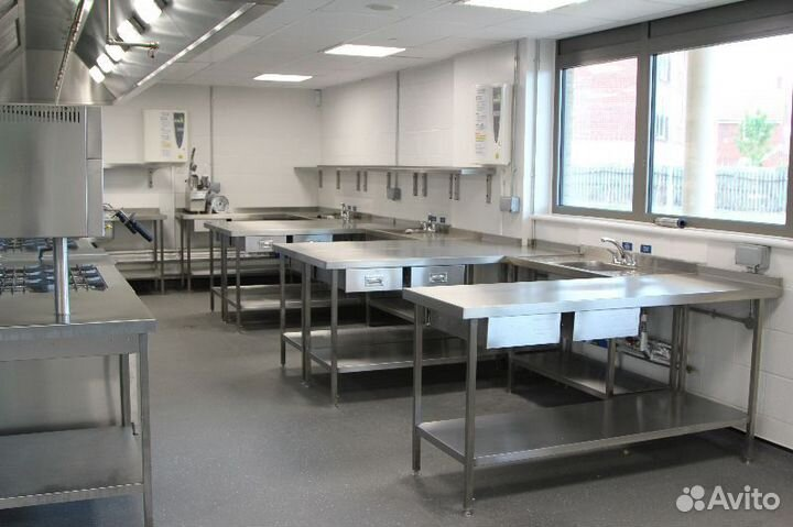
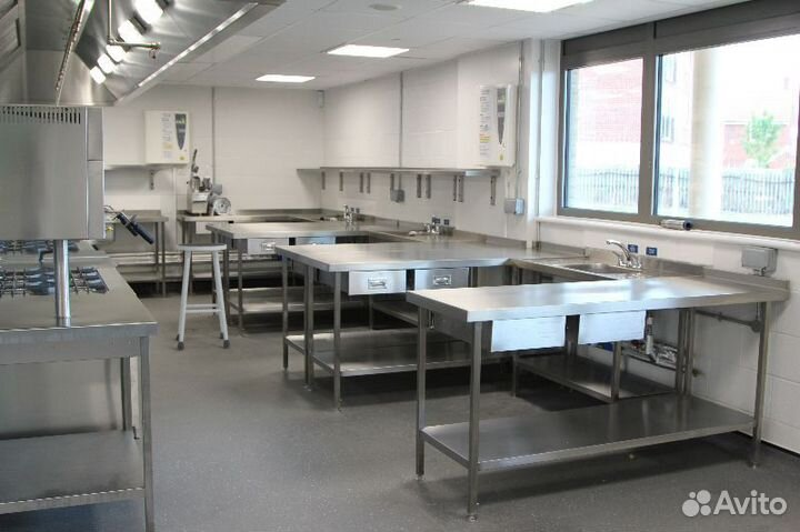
+ stool [174,242,231,350]
